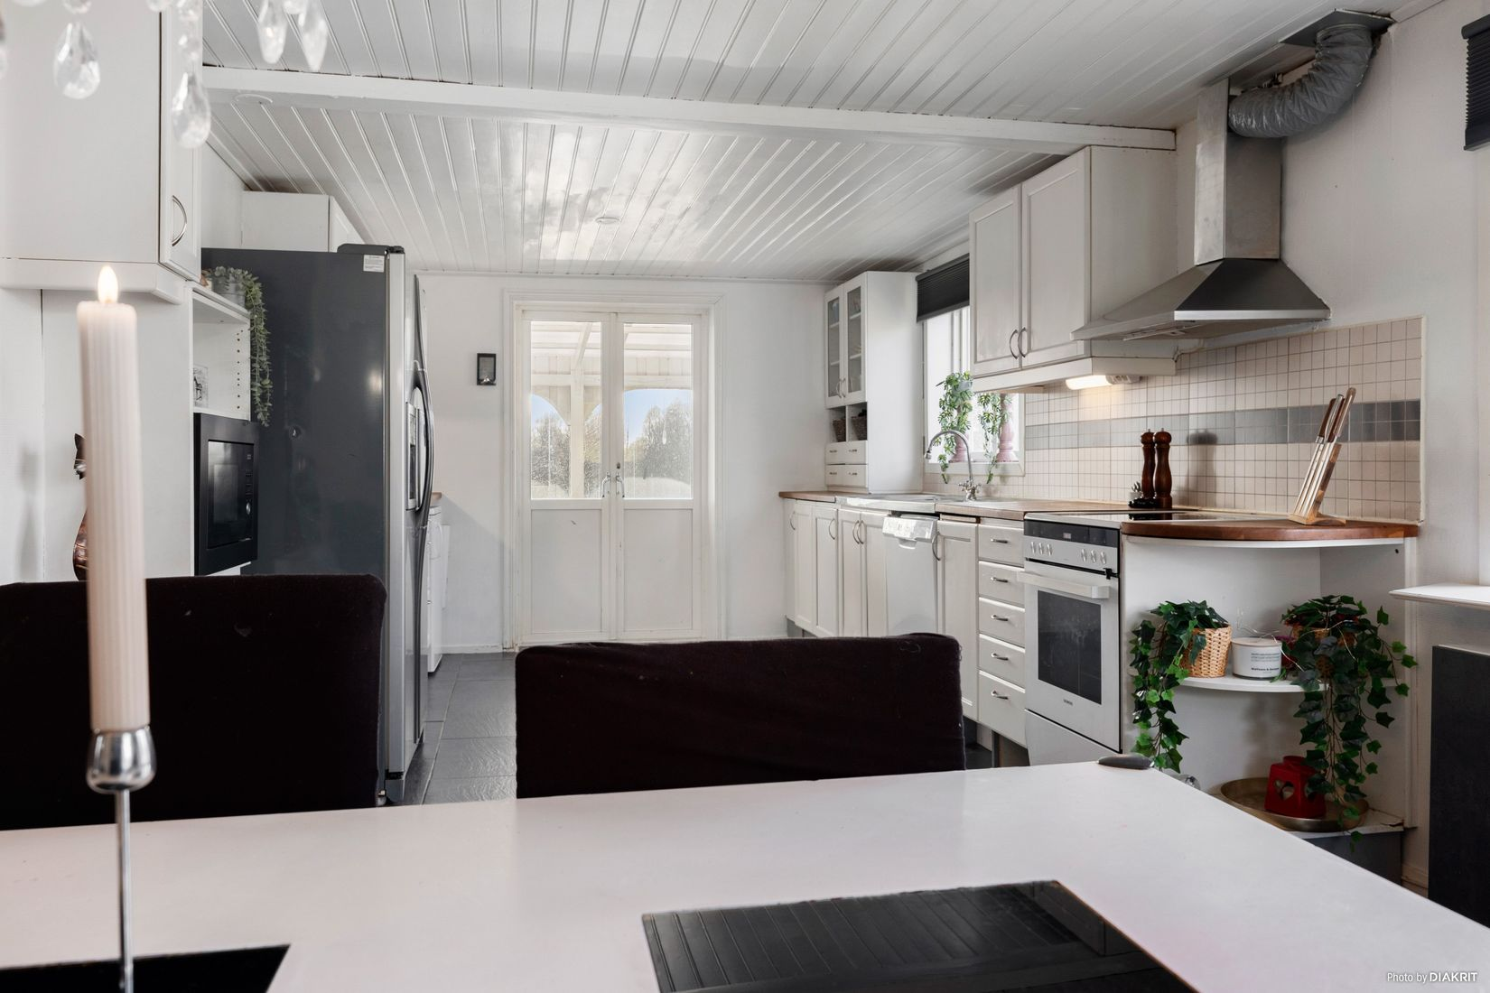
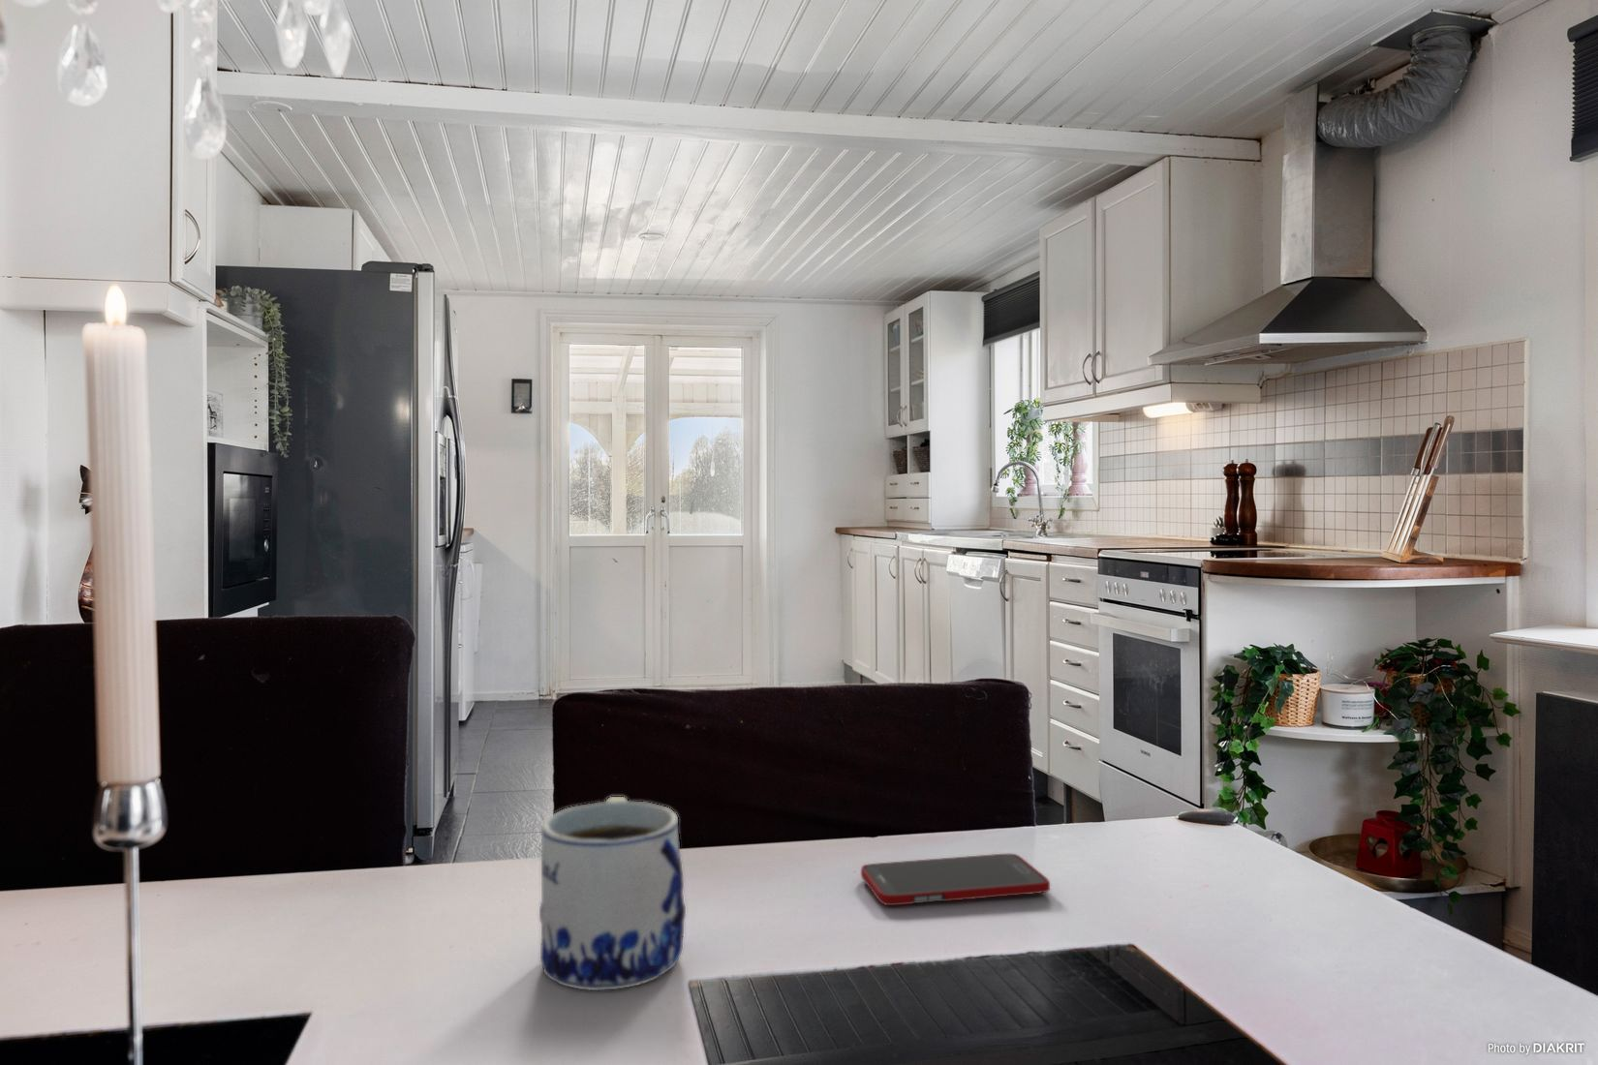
+ cell phone [860,853,1051,906]
+ mug [539,796,687,991]
